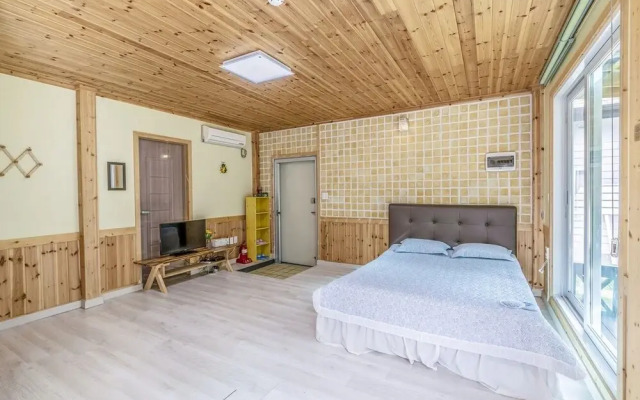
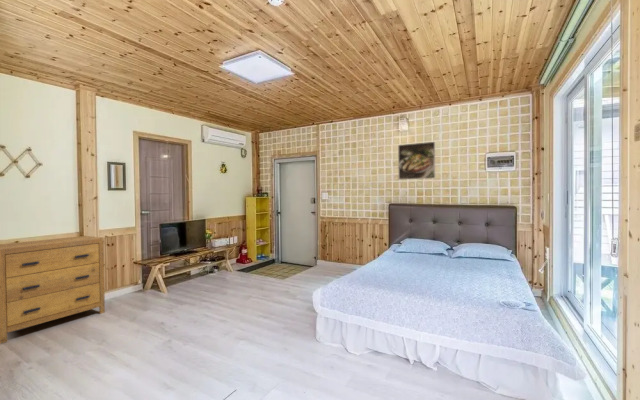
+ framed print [397,141,436,181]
+ dresser [0,235,106,345]
